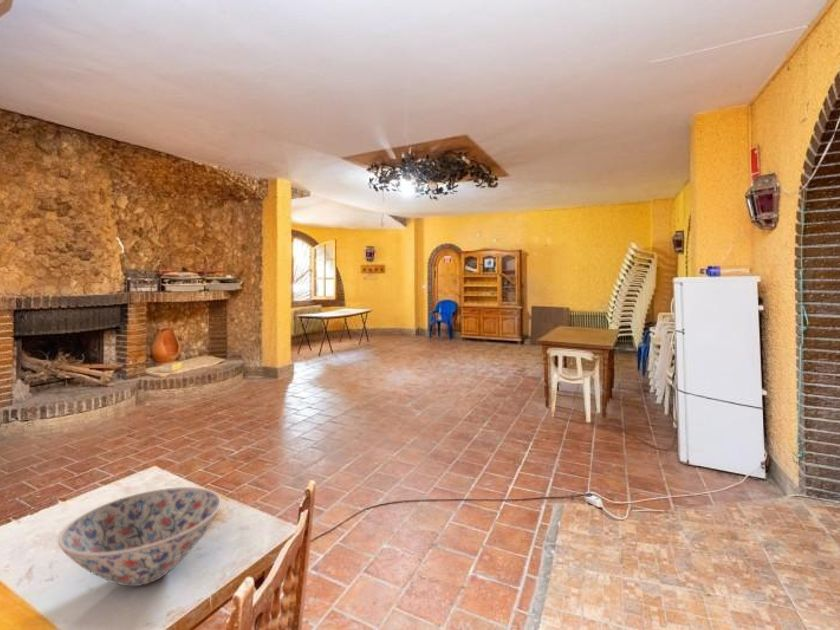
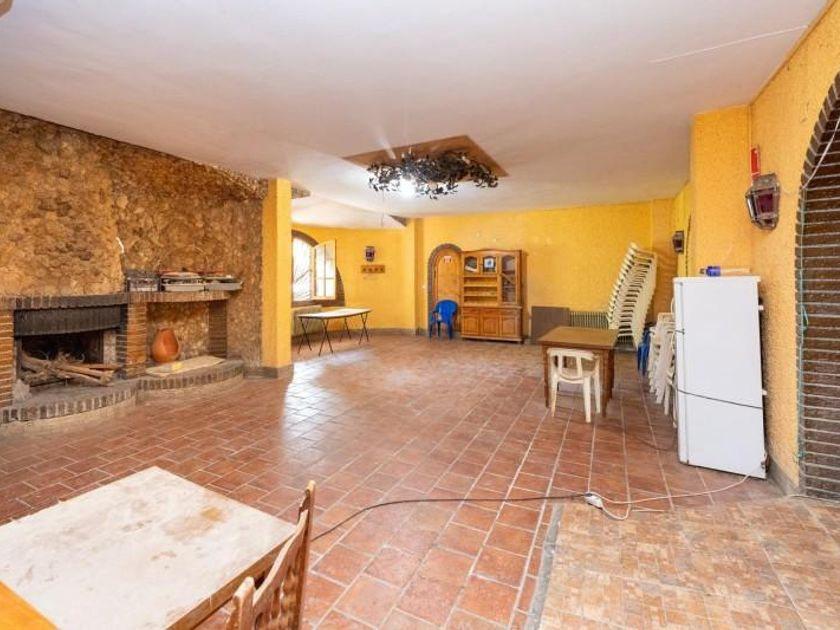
- bowl [57,486,222,587]
